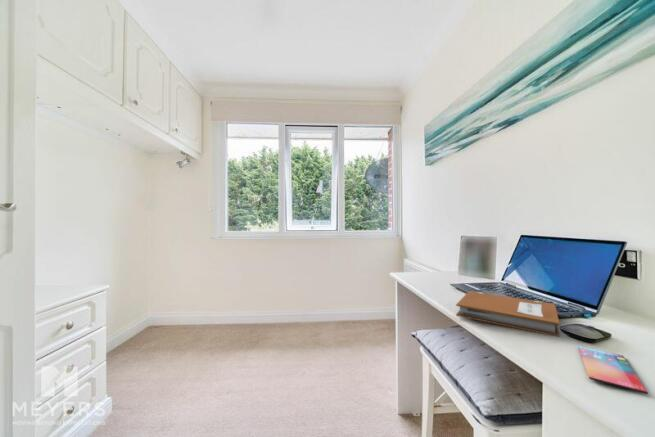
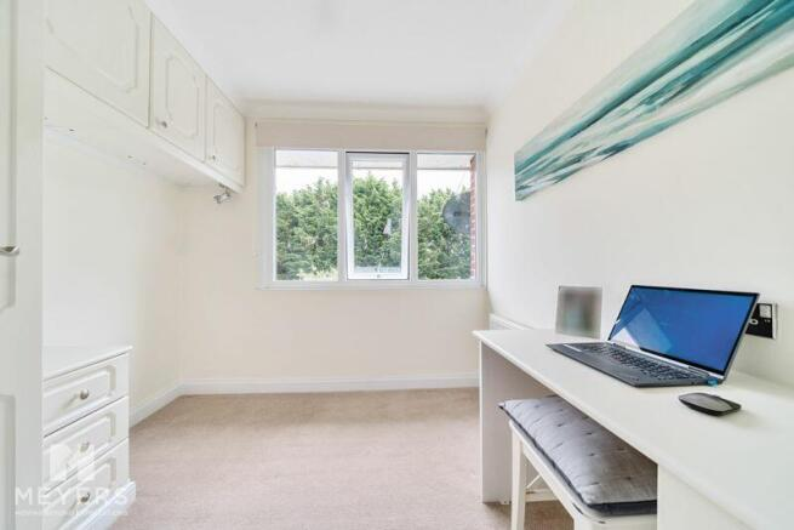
- smartphone [577,345,649,395]
- notebook [455,290,561,337]
